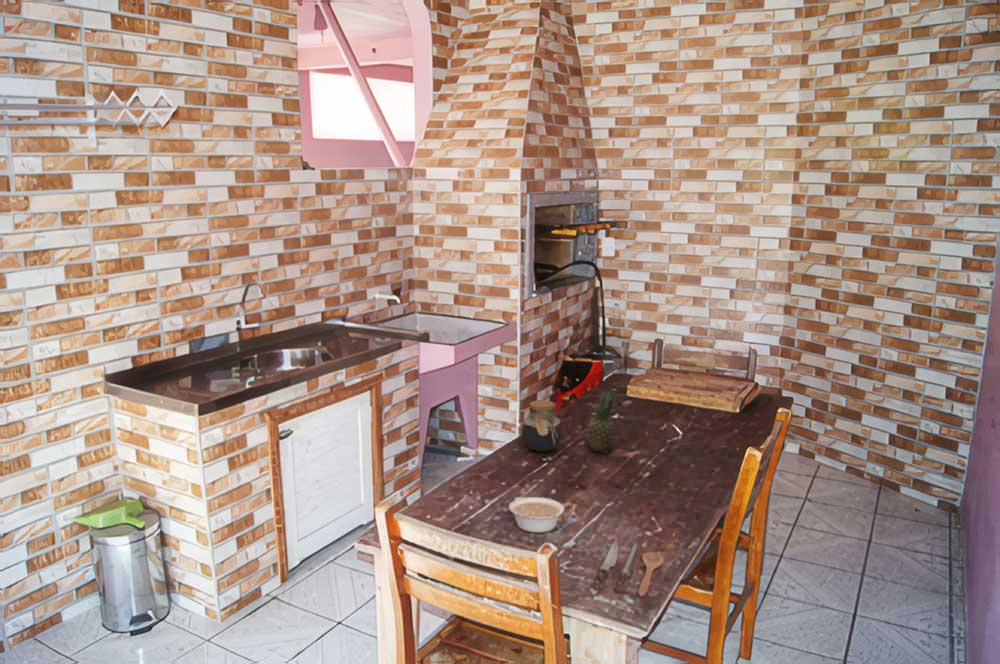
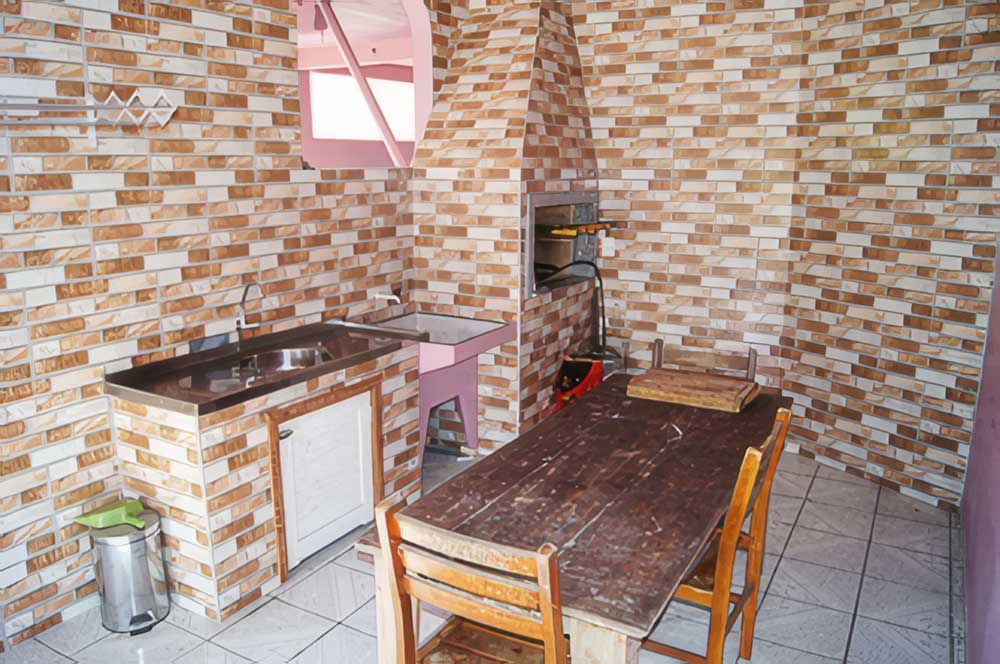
- fruit [586,388,619,454]
- jar [521,399,563,453]
- spoon [591,537,665,597]
- legume [508,496,565,534]
